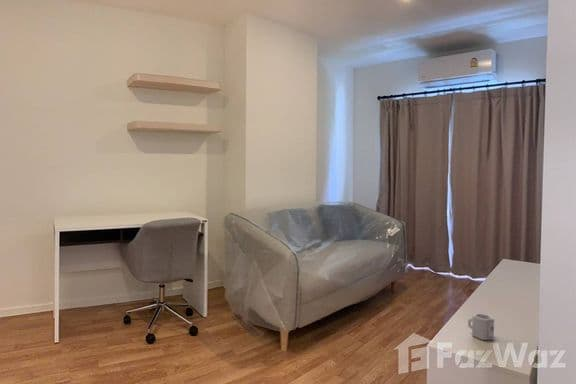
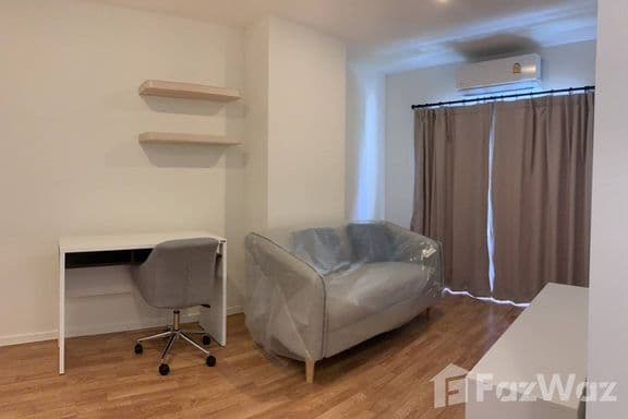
- cup [467,312,495,341]
